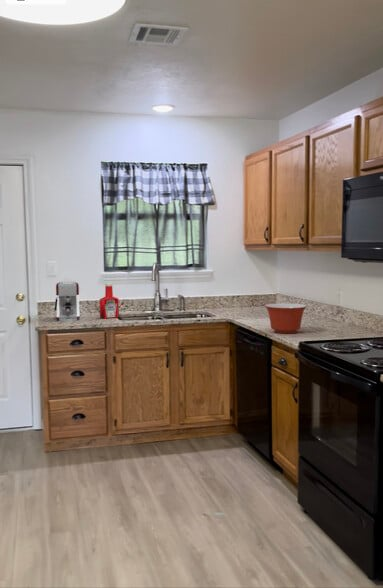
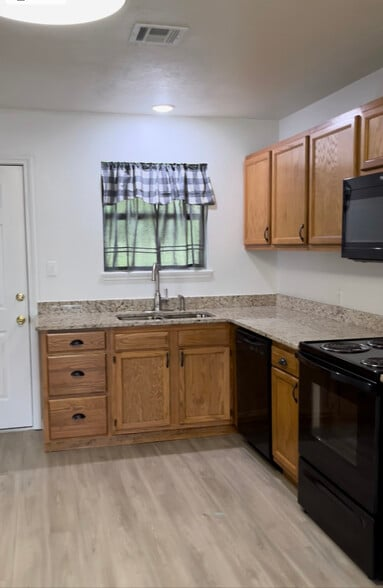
- mixing bowl [264,302,308,334]
- coffee maker [54,276,82,321]
- soap bottle [99,282,120,320]
